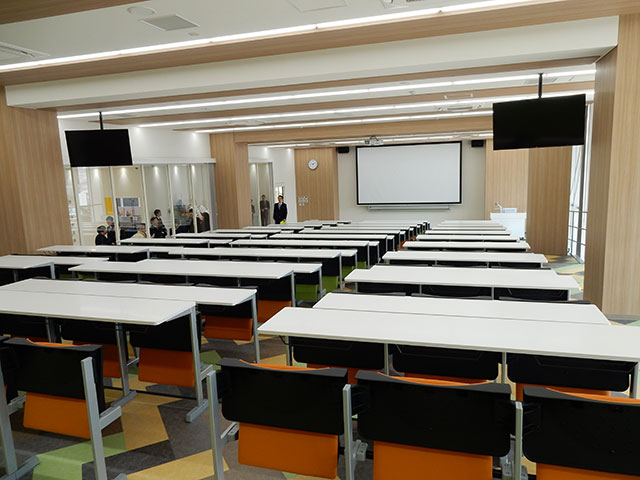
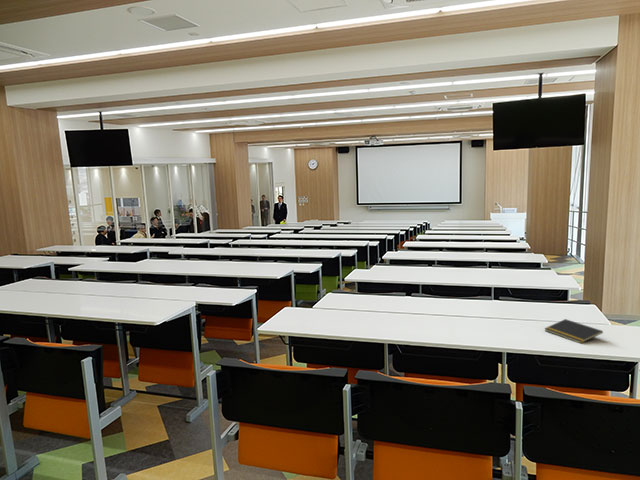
+ notepad [543,318,604,344]
